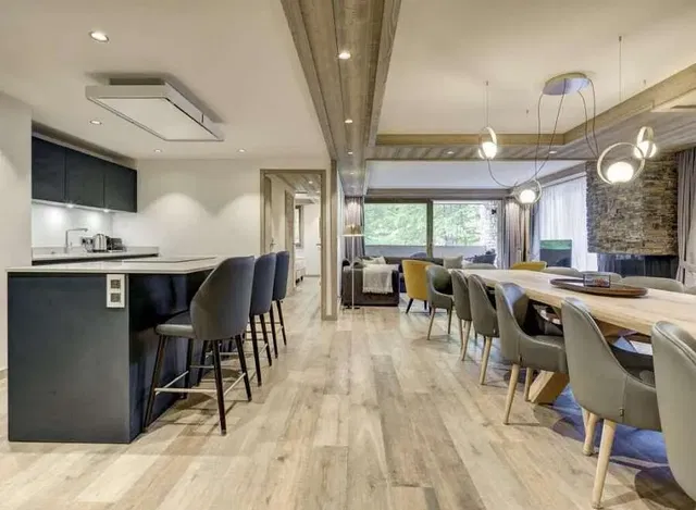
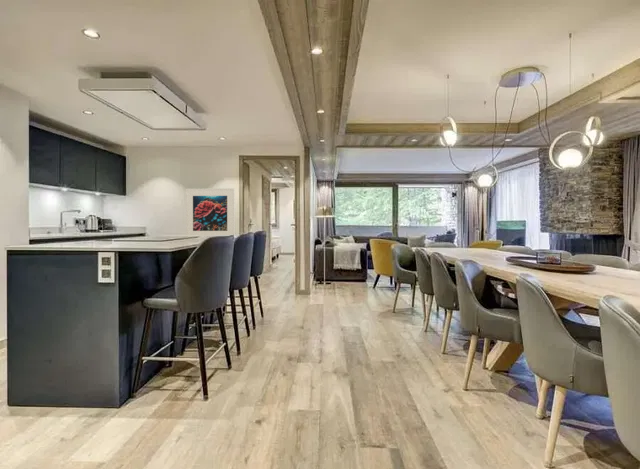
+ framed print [185,187,236,236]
